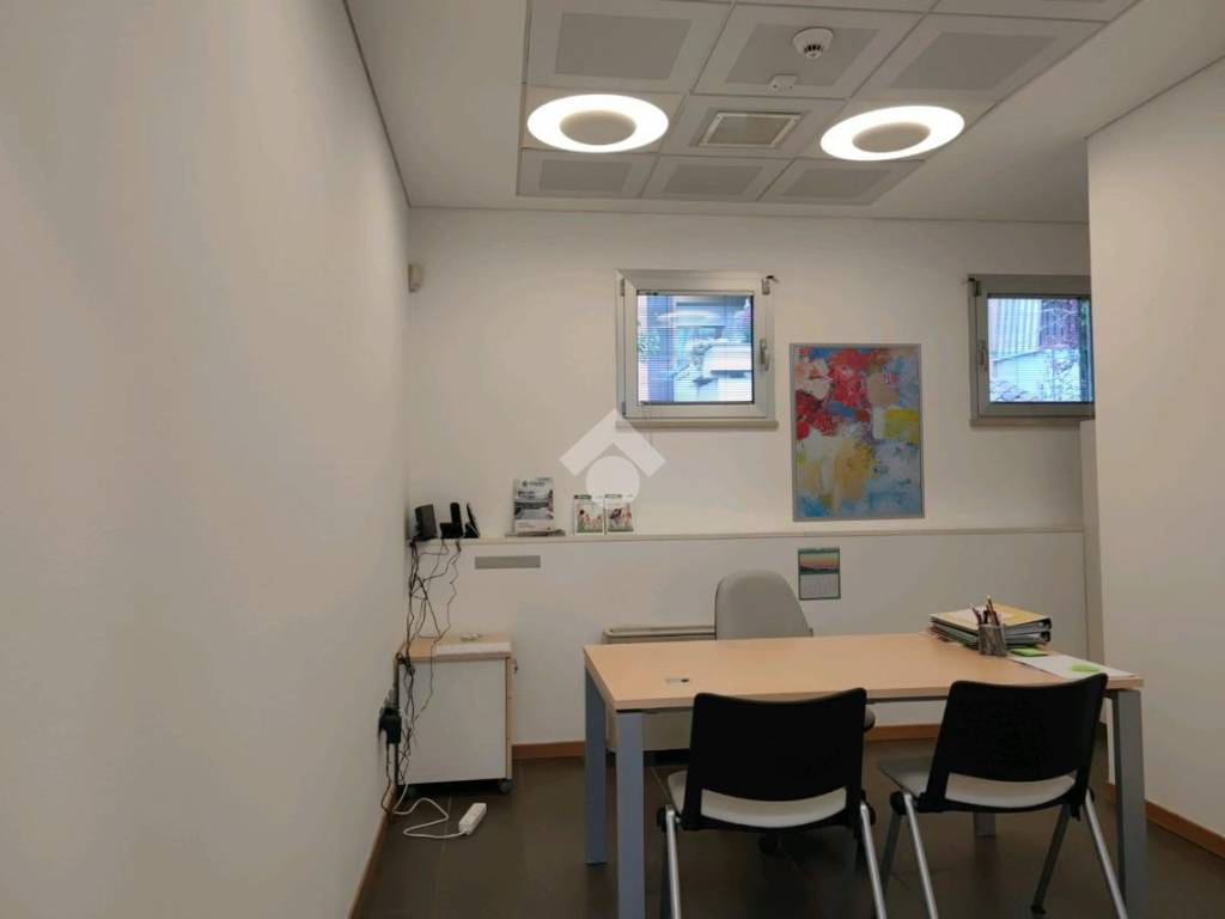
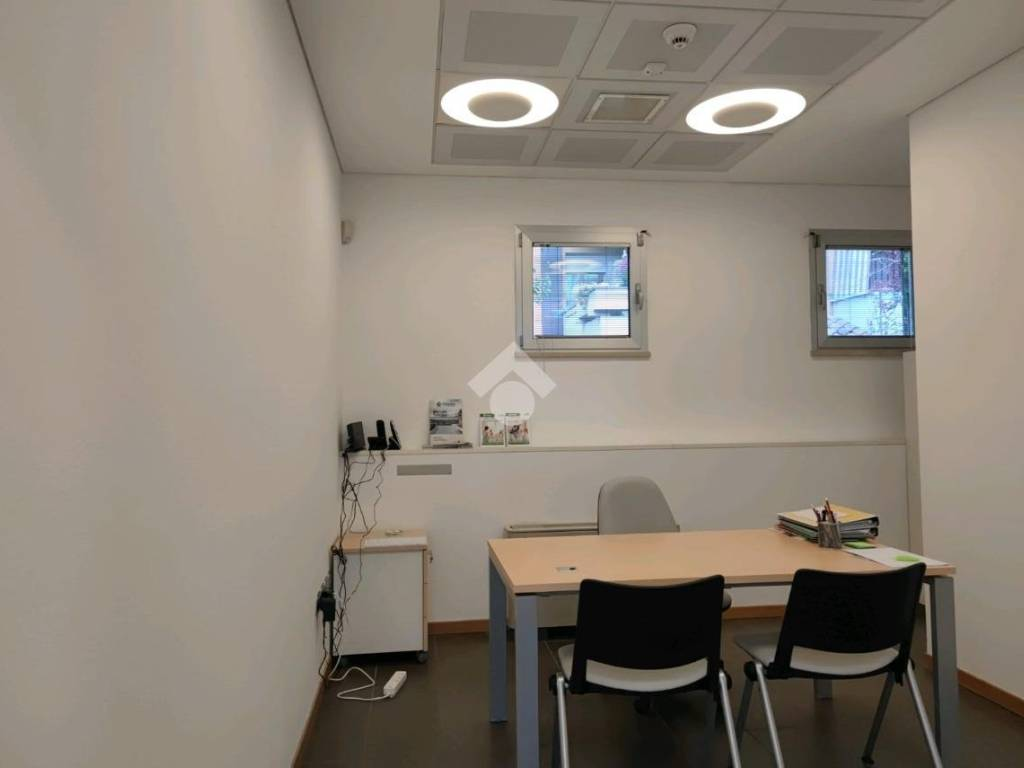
- wall art [788,341,926,524]
- calendar [797,544,842,602]
